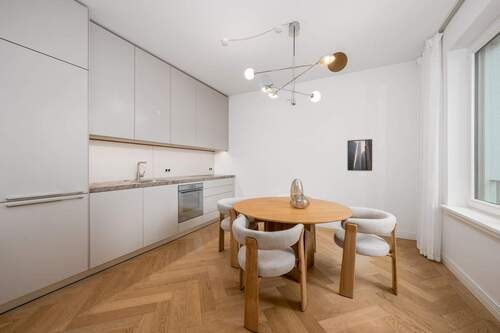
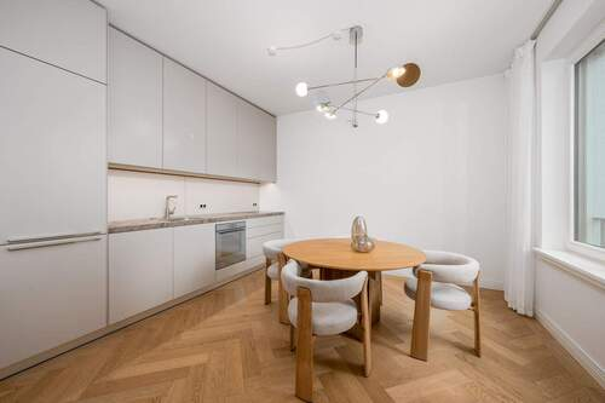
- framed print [346,138,373,172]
